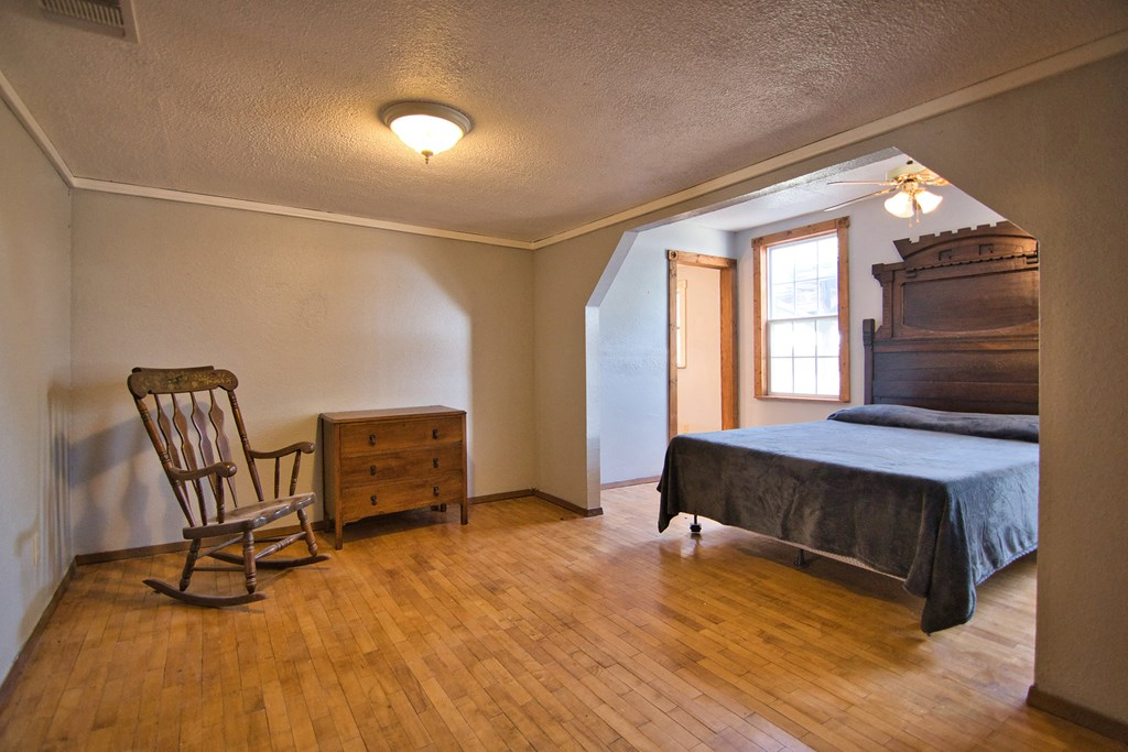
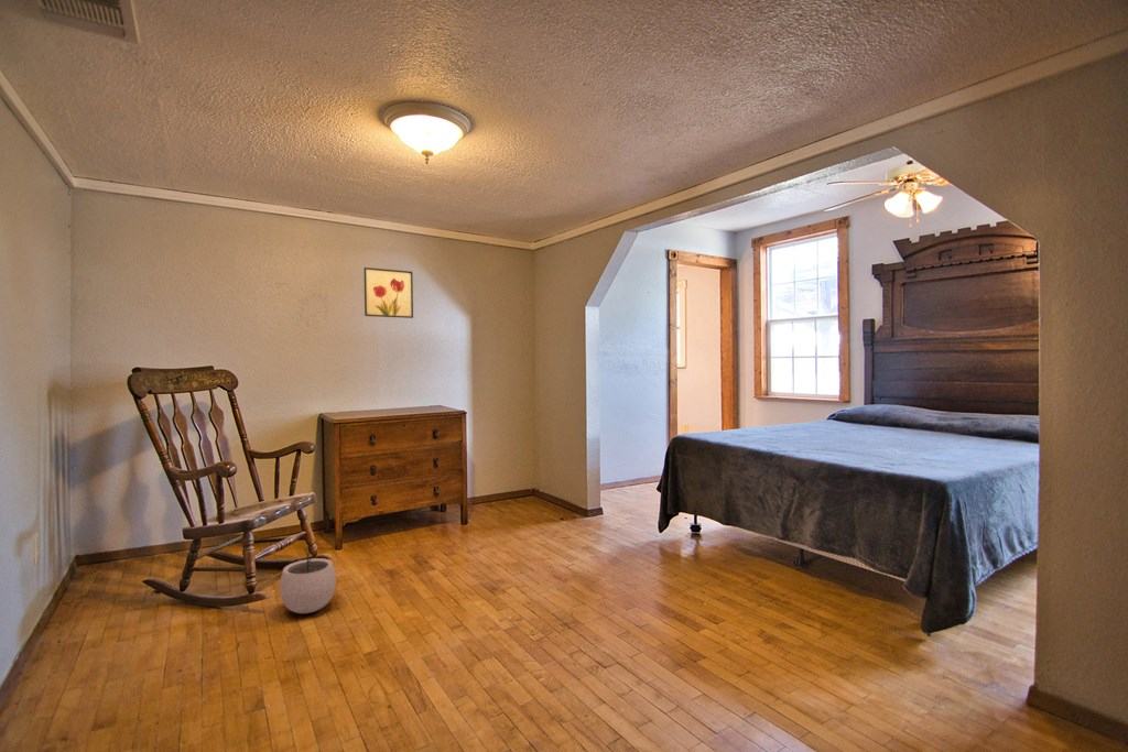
+ plant pot [279,546,337,614]
+ wall art [362,266,414,319]
